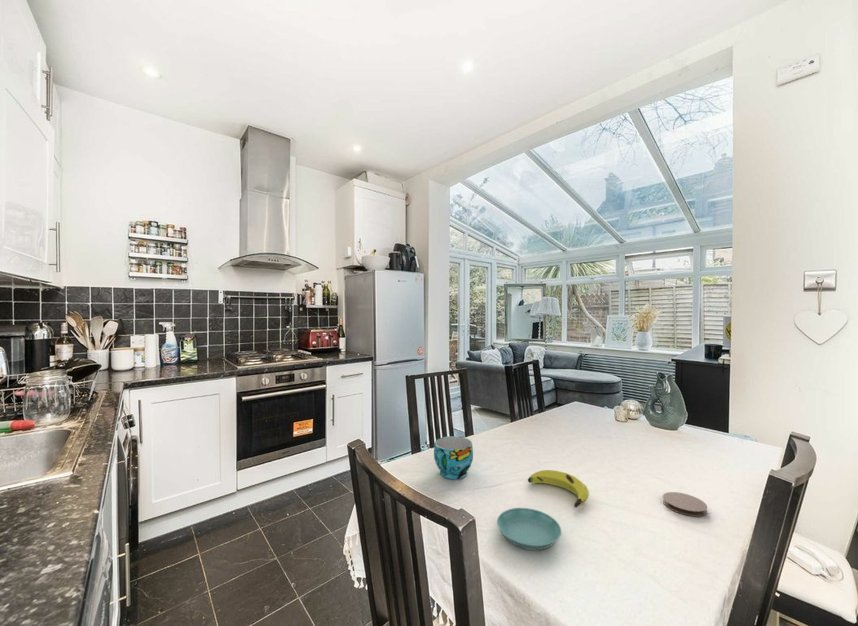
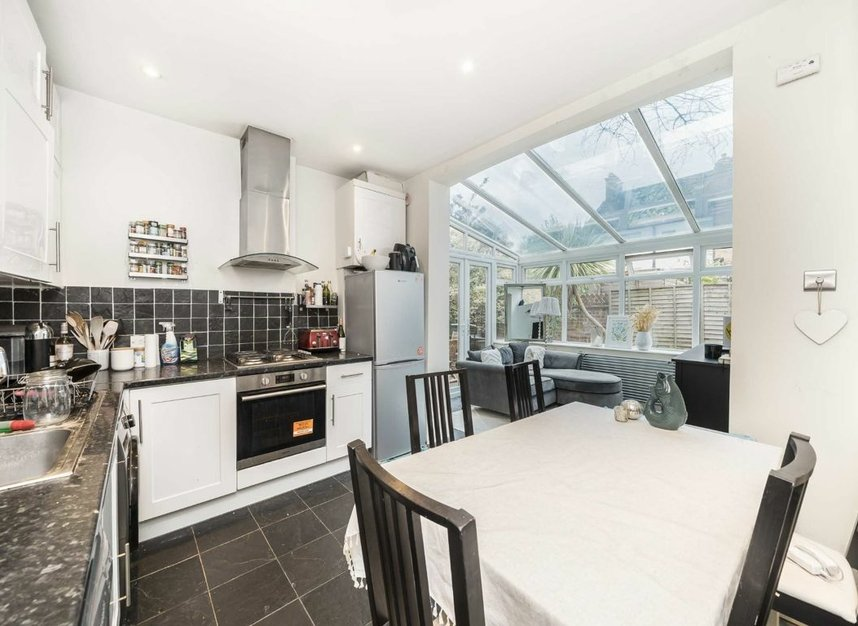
- saucer [496,507,562,551]
- coaster [662,491,709,518]
- banana [527,469,590,508]
- cup [433,435,474,480]
